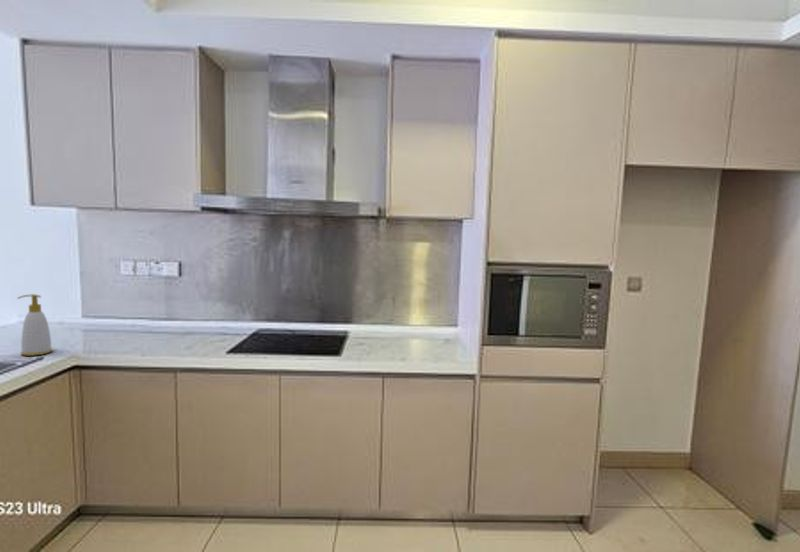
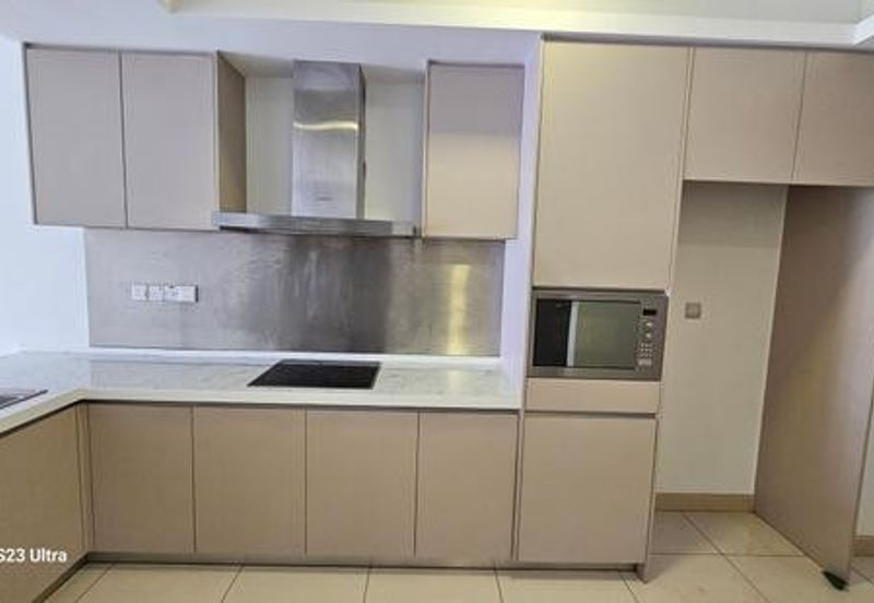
- soap bottle [16,293,53,357]
